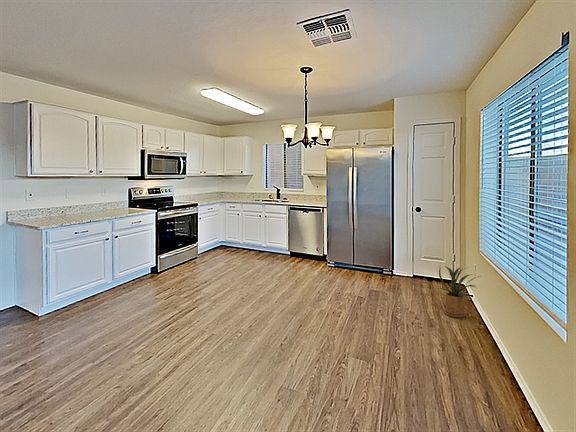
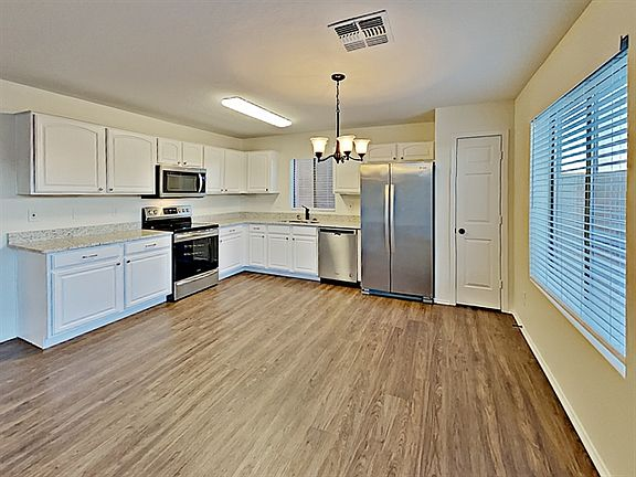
- house plant [437,265,481,318]
